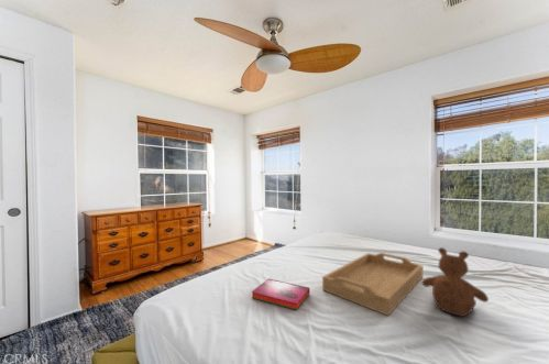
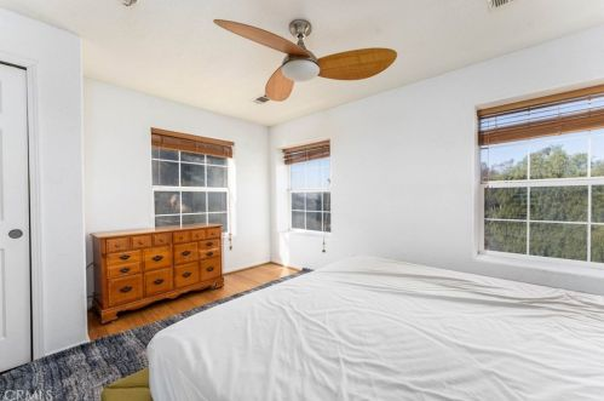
- hardback book [251,278,310,311]
- teddy bear [421,246,490,317]
- serving tray [321,252,424,317]
